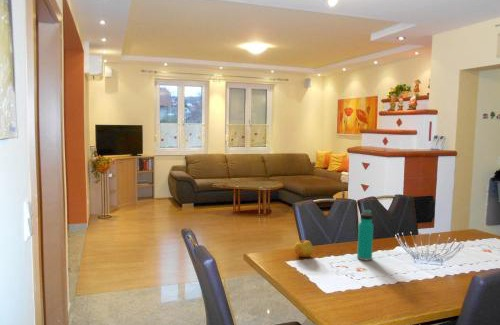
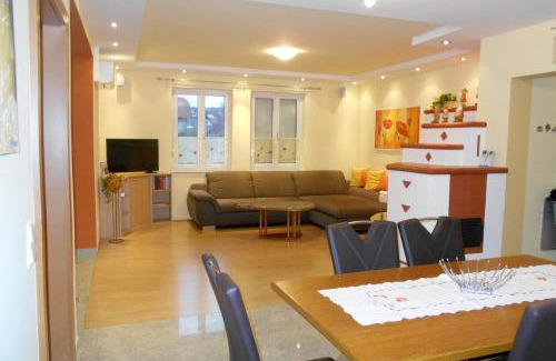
- water bottle [356,209,374,261]
- apple [293,239,314,258]
